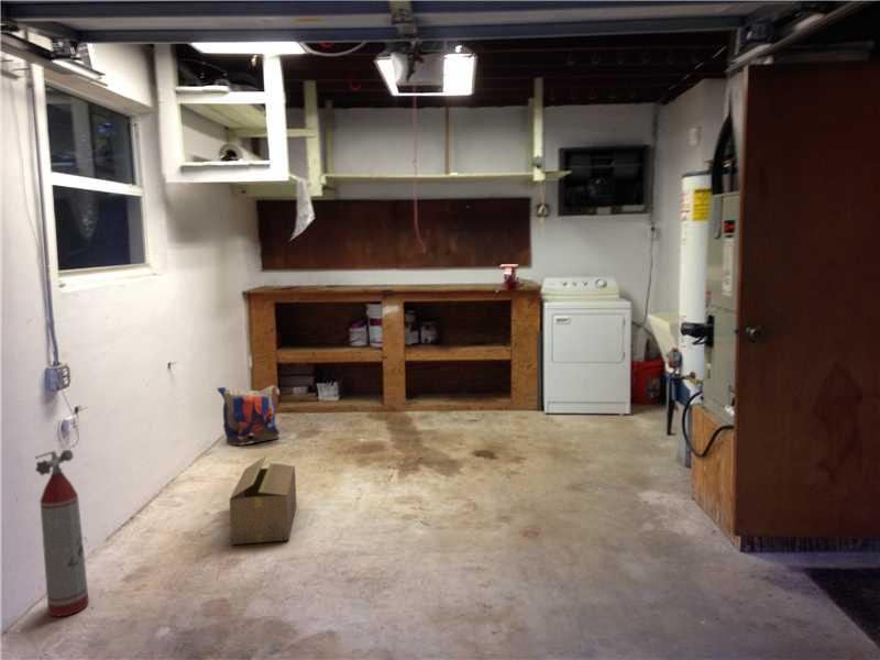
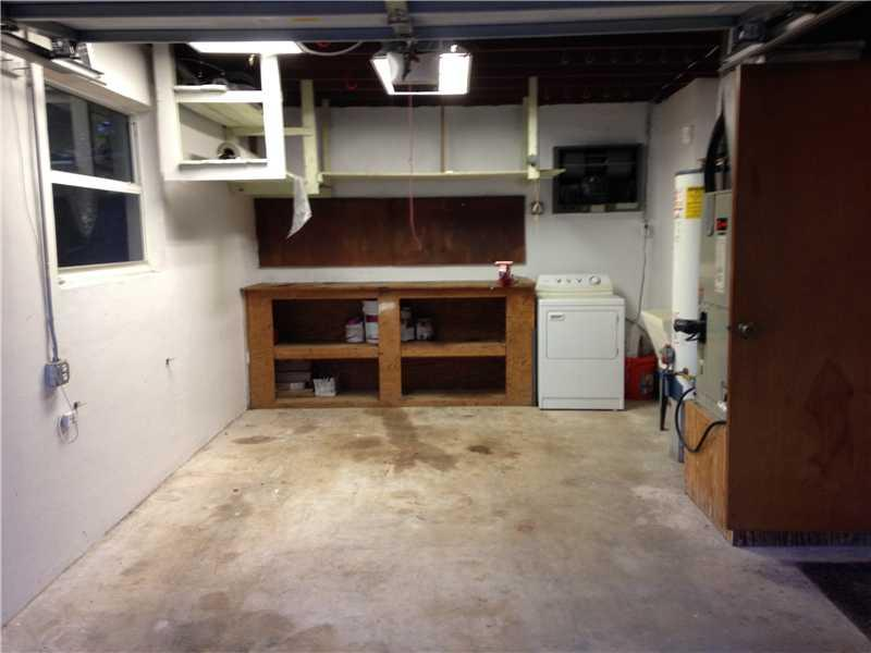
- fire extinguisher [34,449,90,618]
- backpack [217,384,284,447]
- cardboard box [229,455,298,546]
